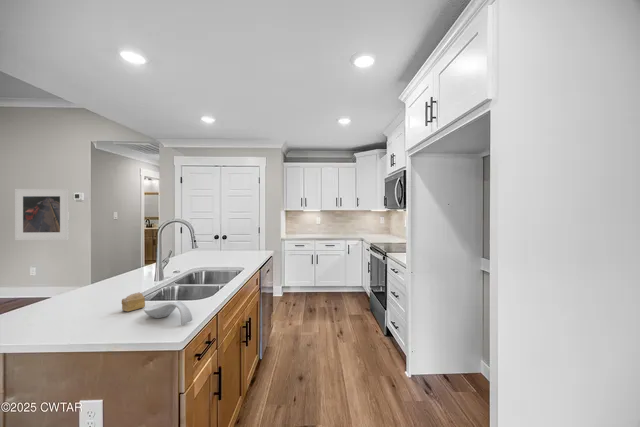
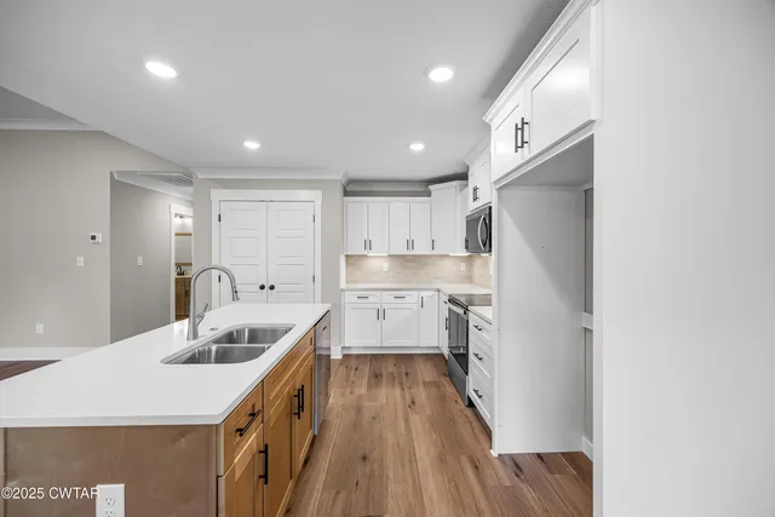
- cake slice [121,291,146,312]
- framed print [14,188,70,241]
- spoon rest [143,300,193,325]
